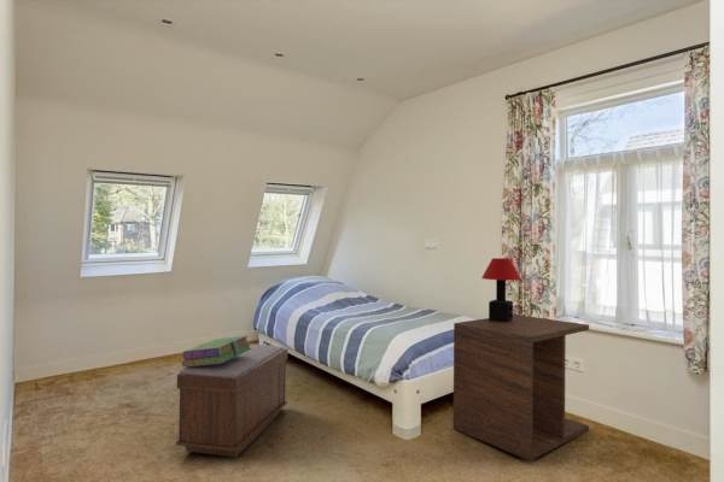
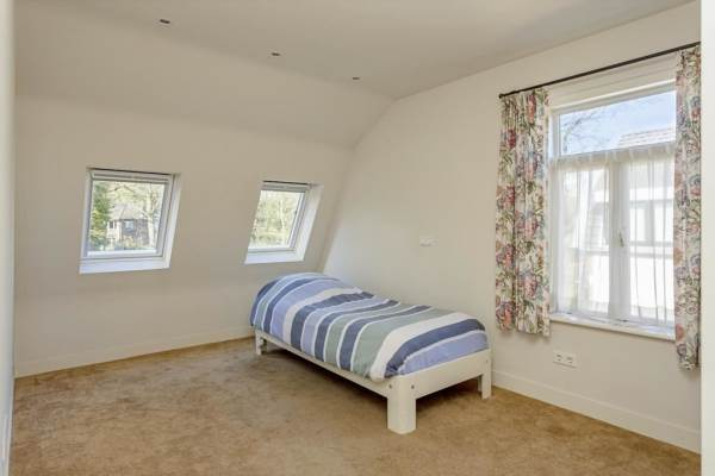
- side table [453,313,590,463]
- bench [175,343,288,458]
- stack of books [181,335,251,369]
- table lamp [480,257,522,323]
